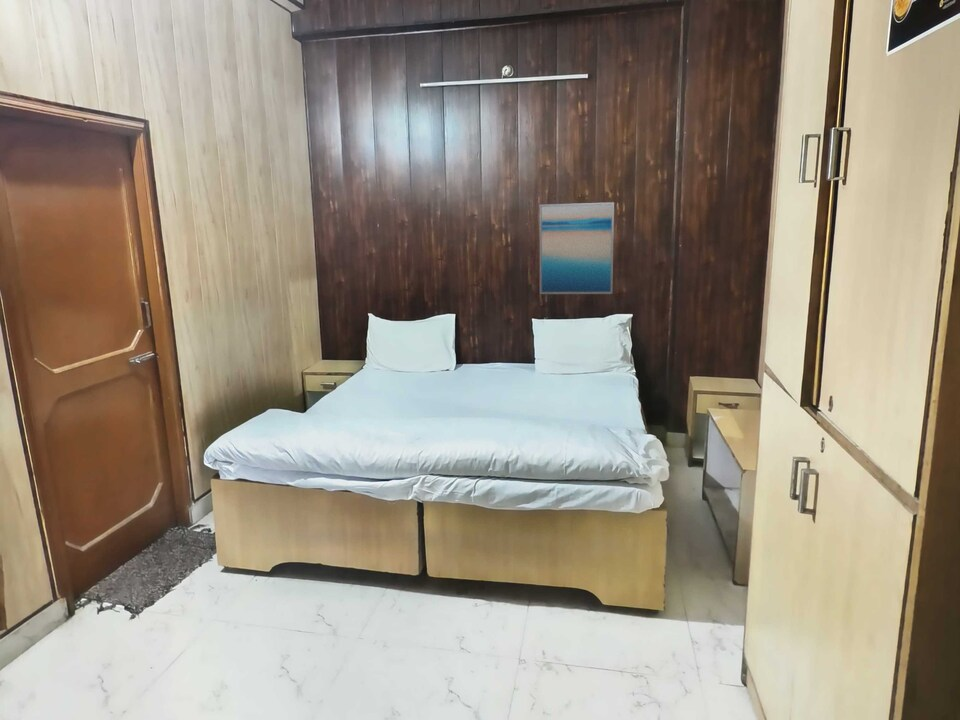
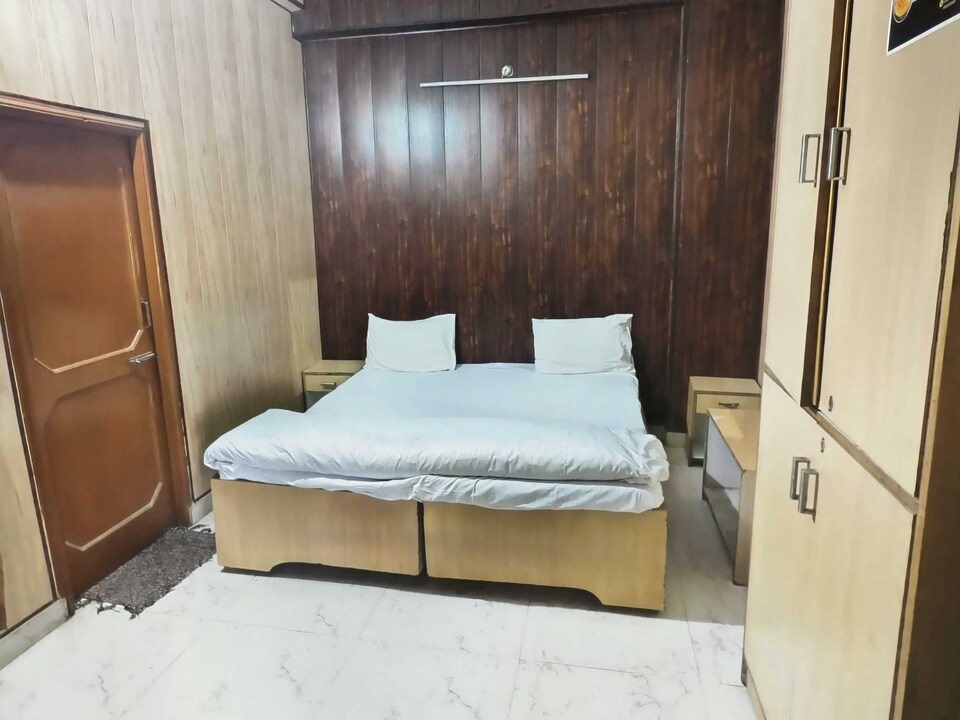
- wall art [539,201,615,295]
